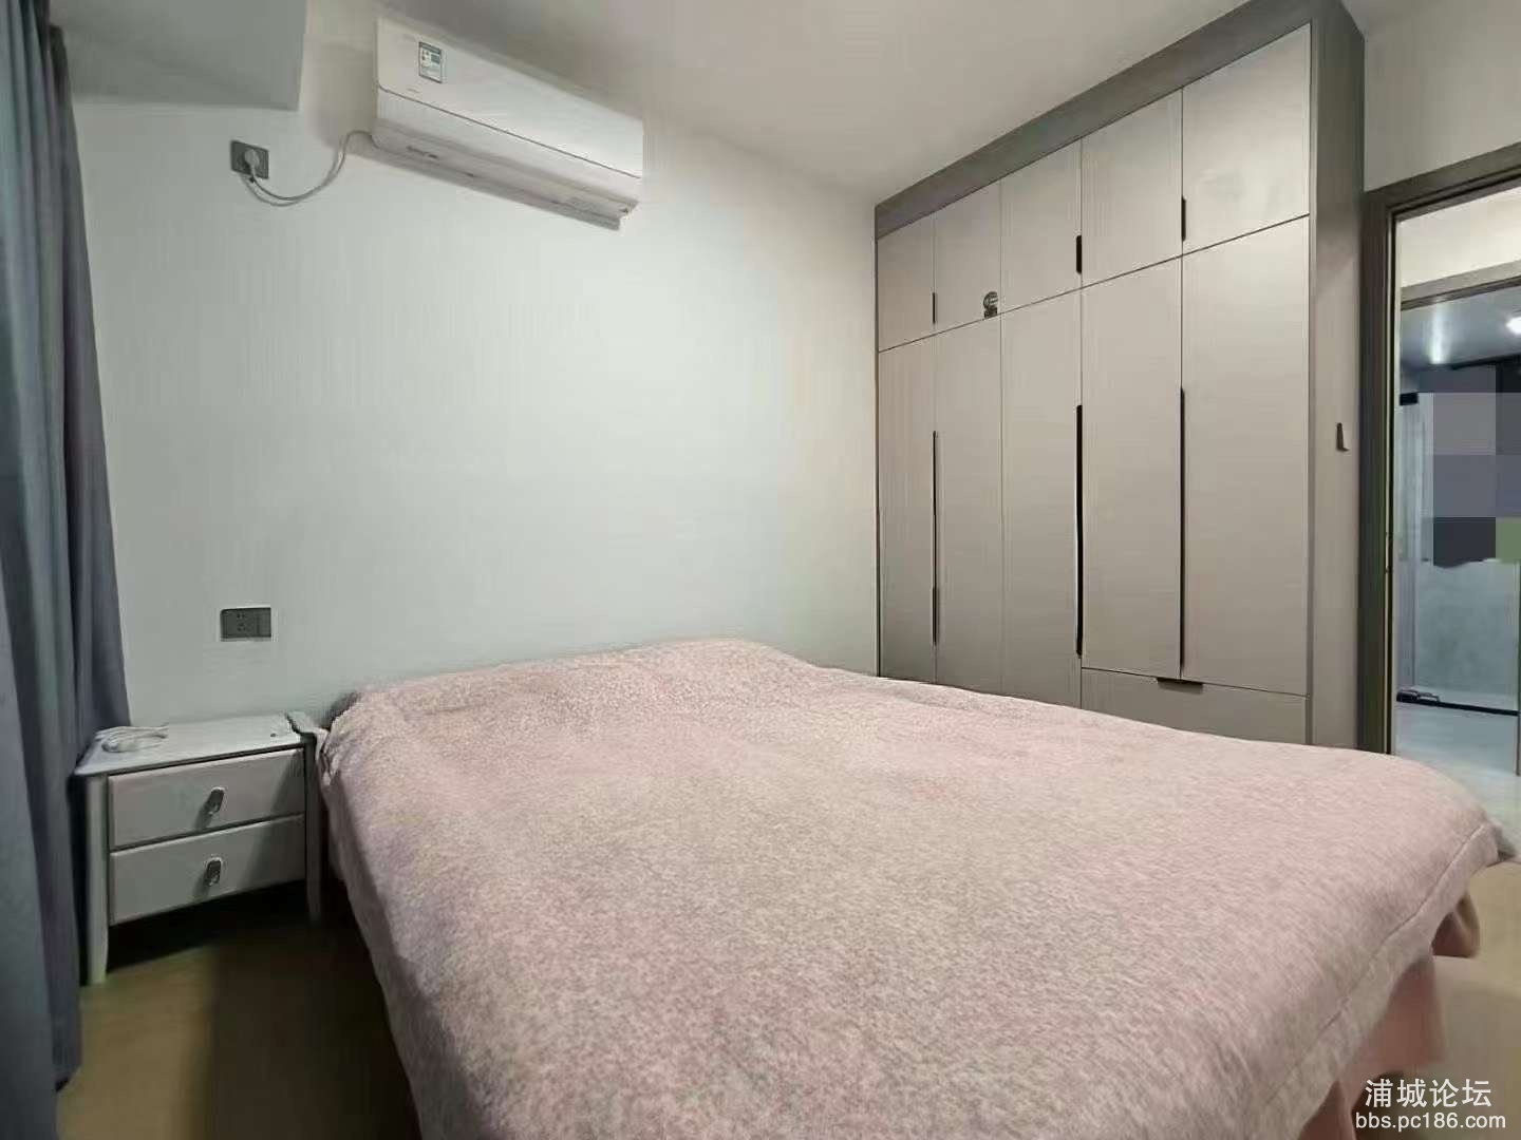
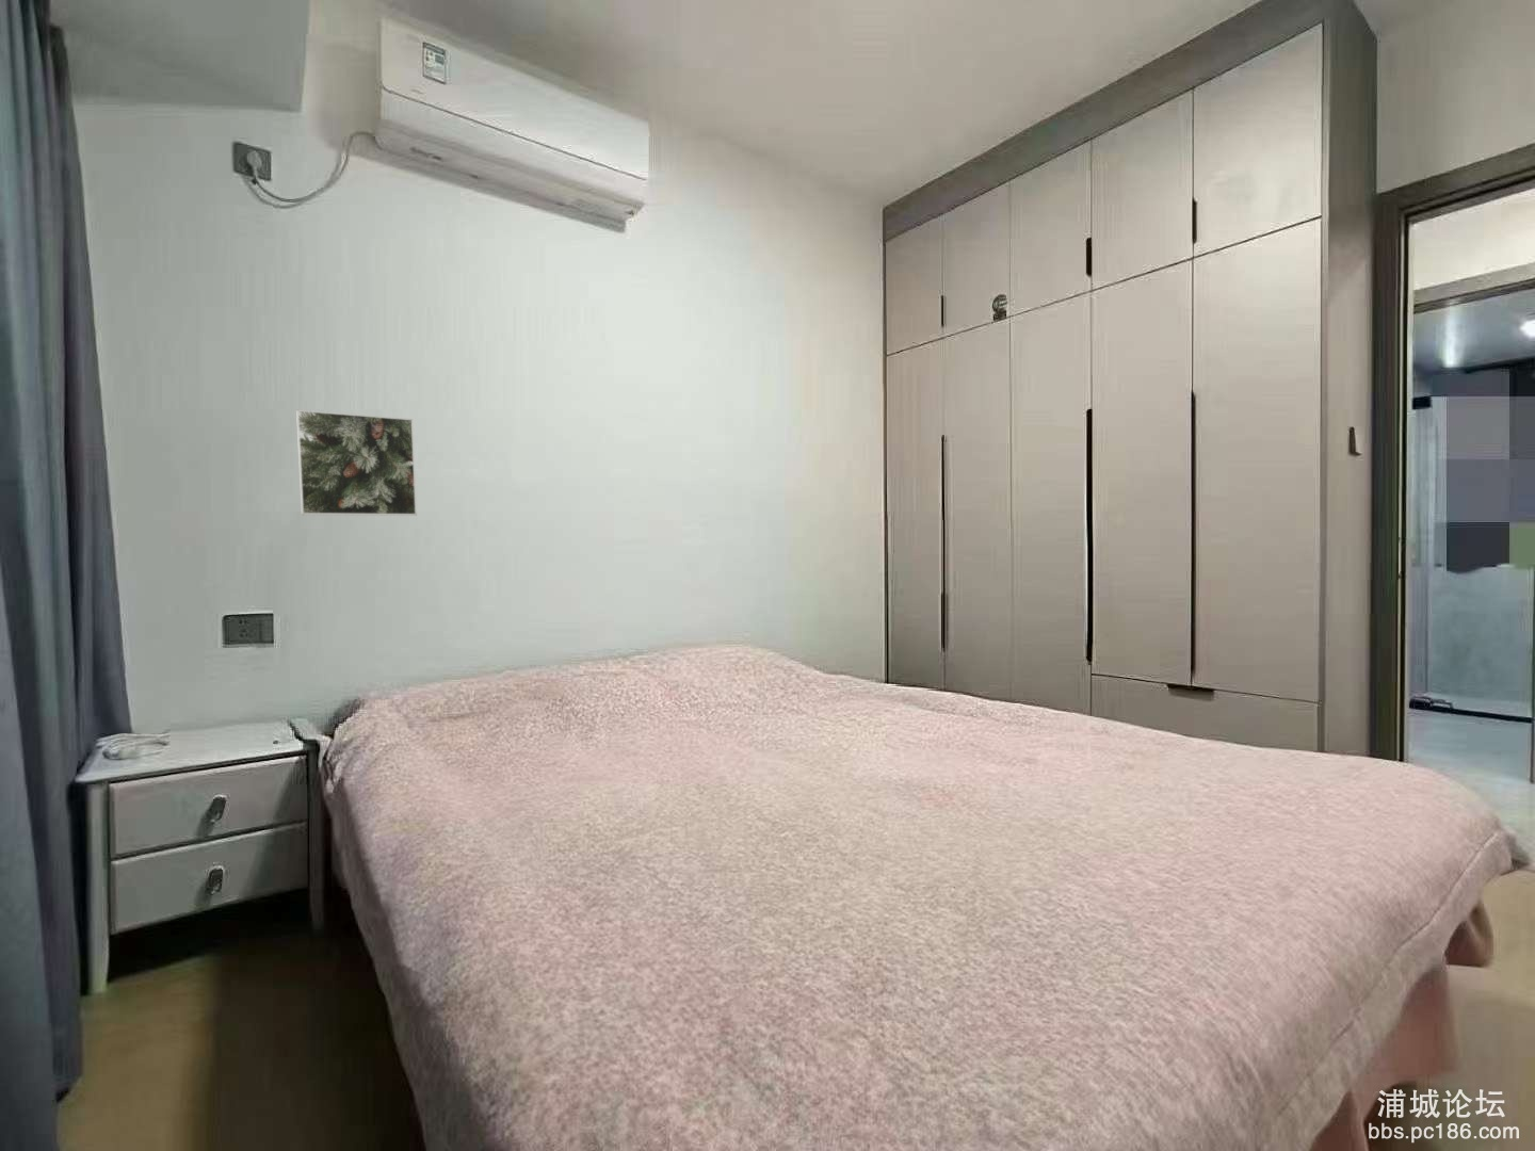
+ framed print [295,409,418,517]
